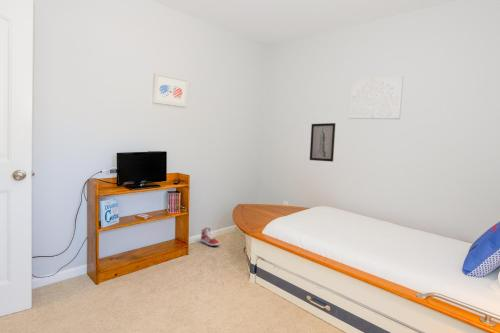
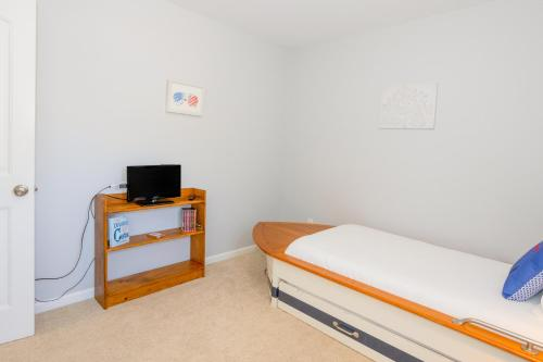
- sneaker [200,226,221,247]
- wall art [309,122,336,163]
